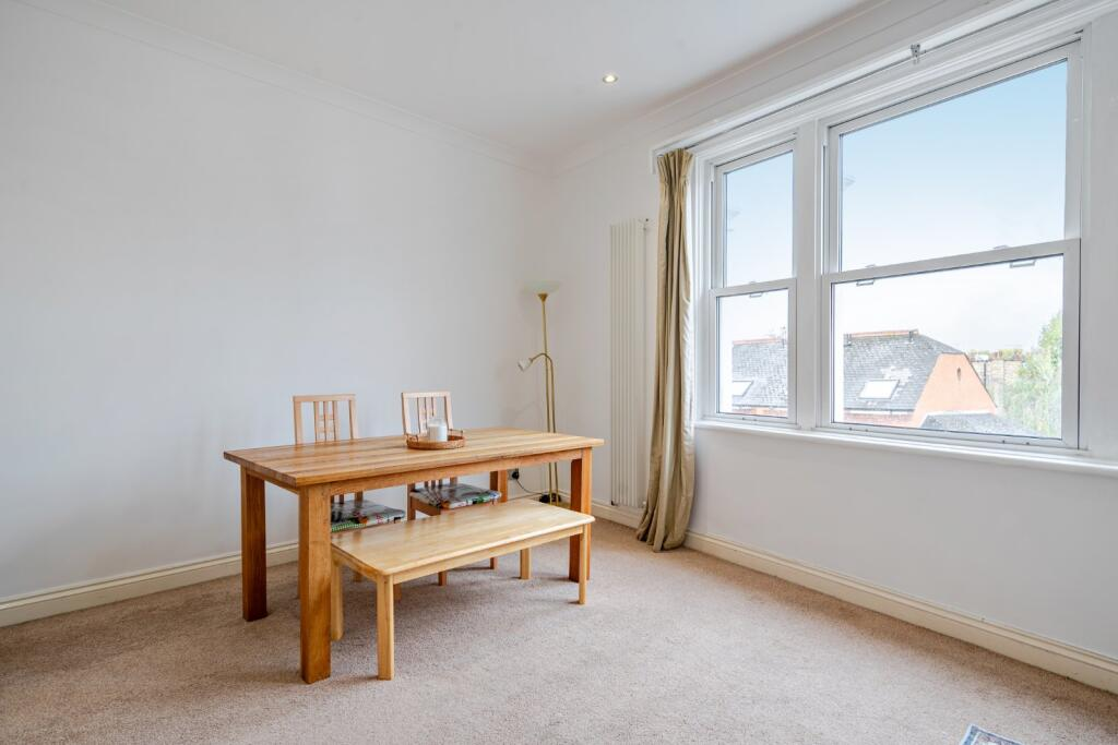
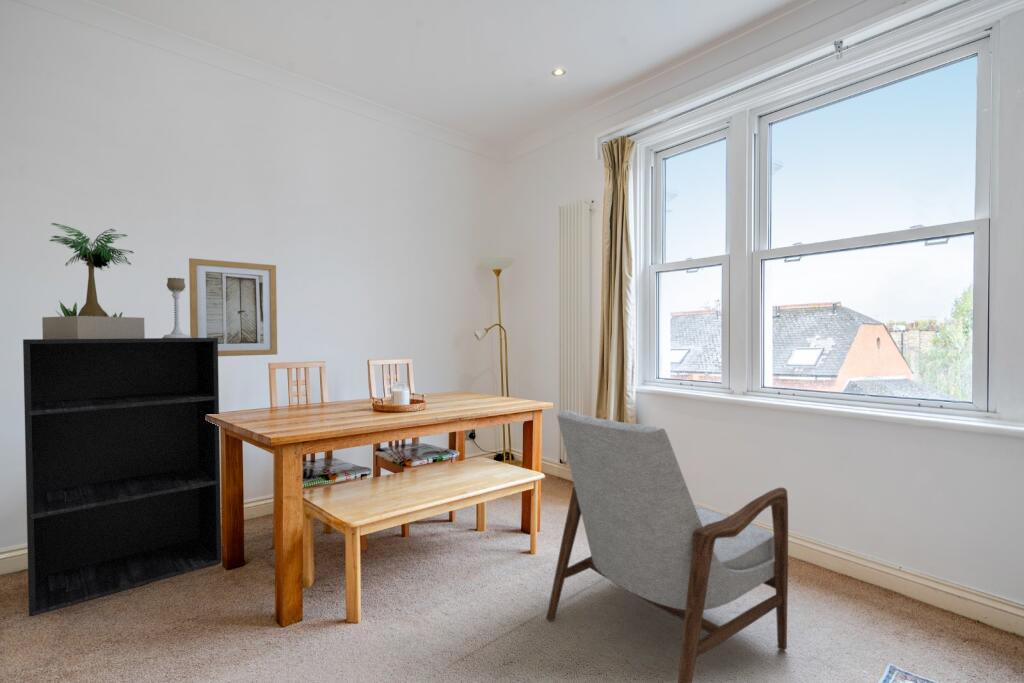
+ candle holder [162,277,192,338]
+ wall art [188,257,278,357]
+ potted plant [41,222,146,339]
+ bookshelf [22,337,223,618]
+ armchair [545,409,789,683]
